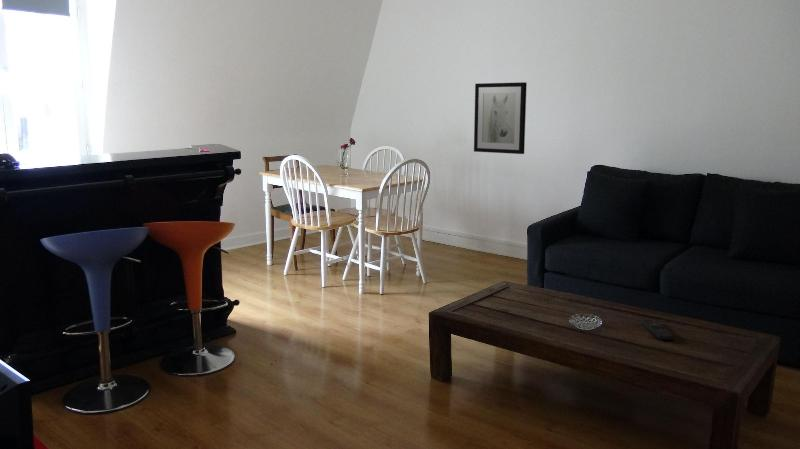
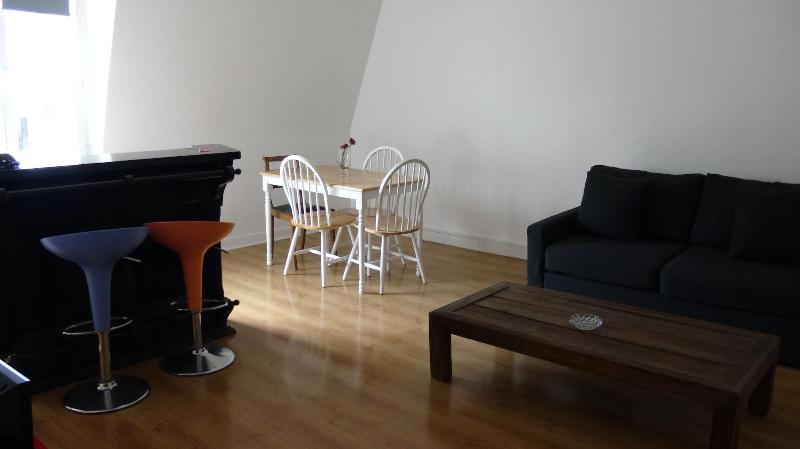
- wall art [473,81,528,155]
- remote control [641,318,675,341]
